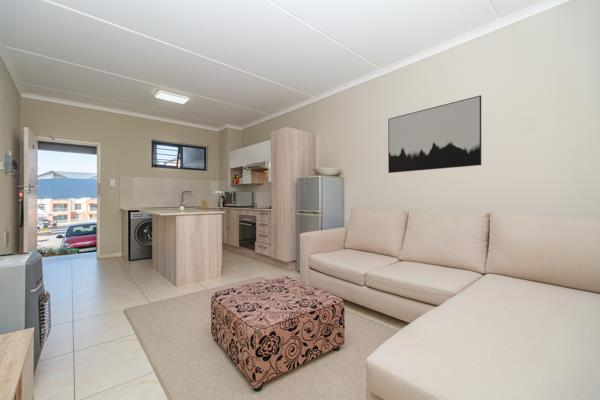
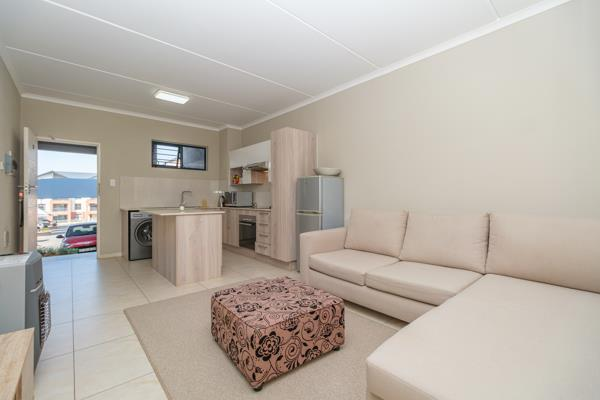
- wall art [387,94,482,174]
